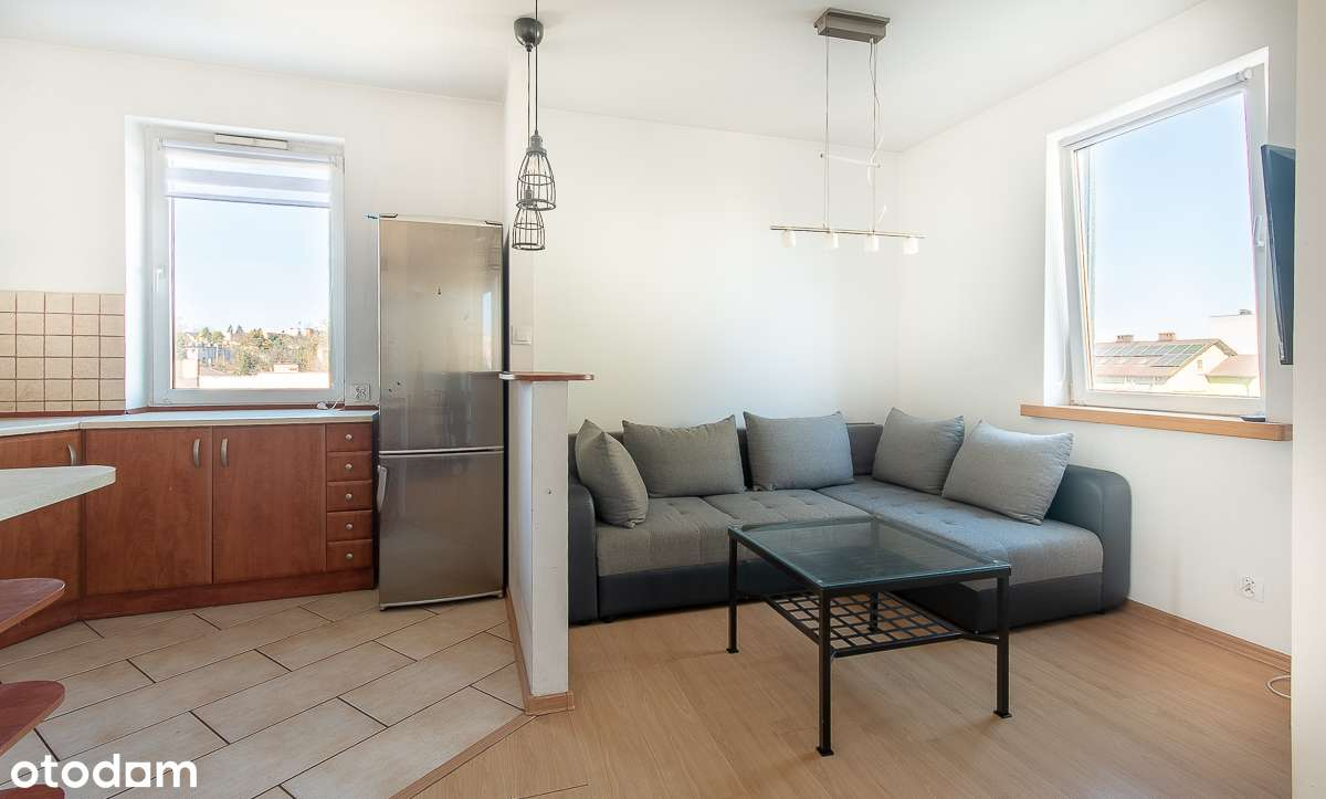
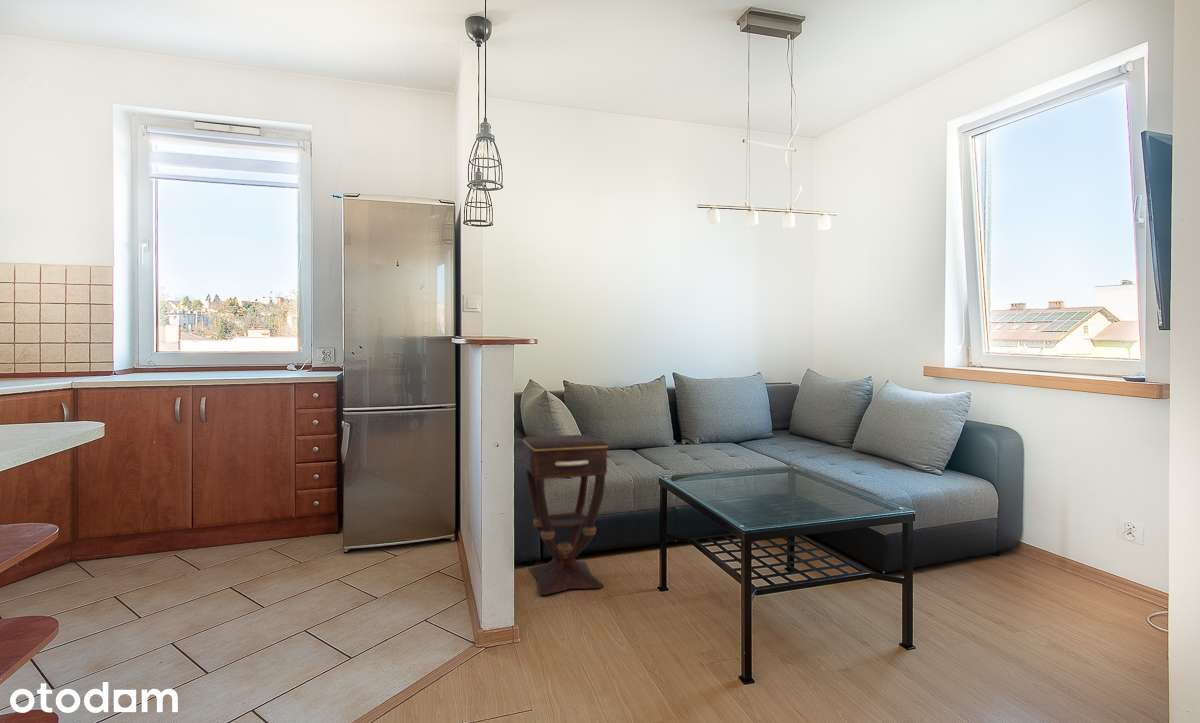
+ side table [522,434,609,596]
